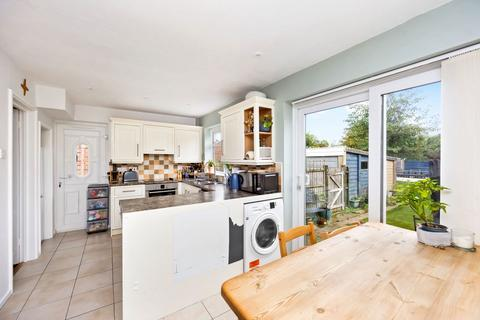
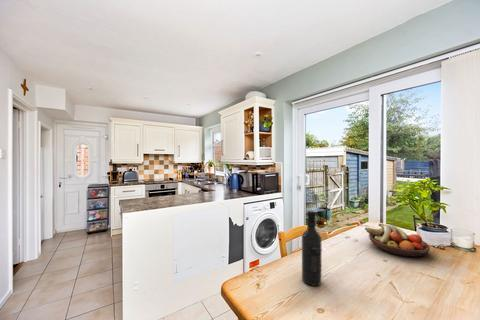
+ wine bottle [301,210,322,287]
+ fruit bowl [364,222,431,258]
